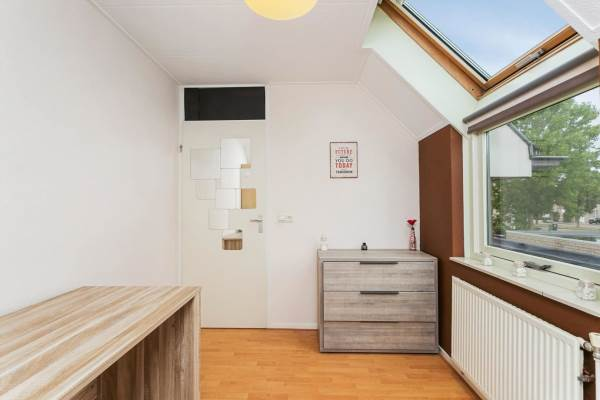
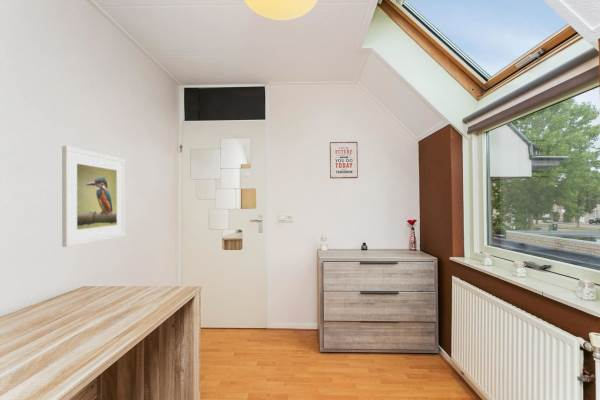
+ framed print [61,145,126,248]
